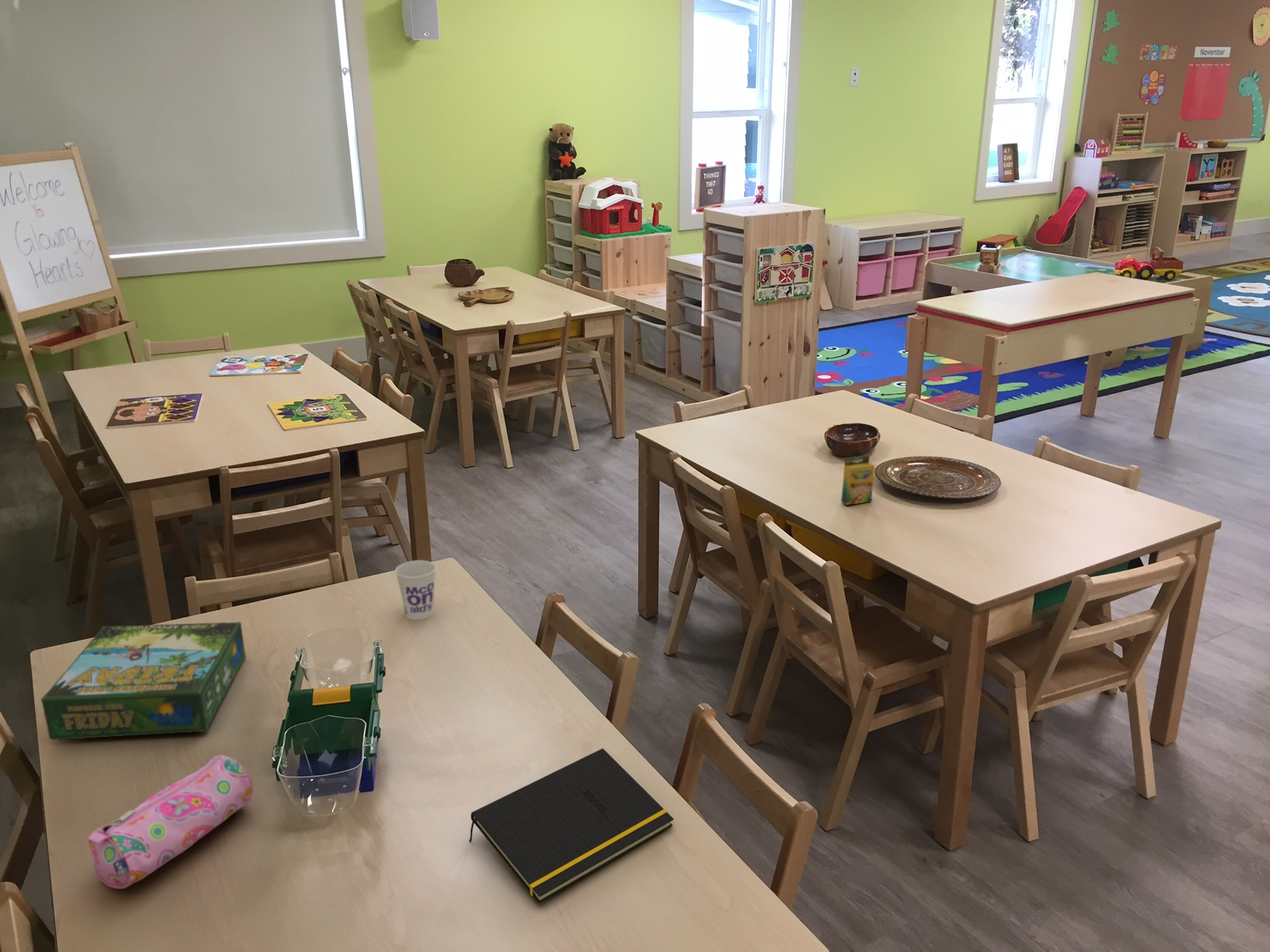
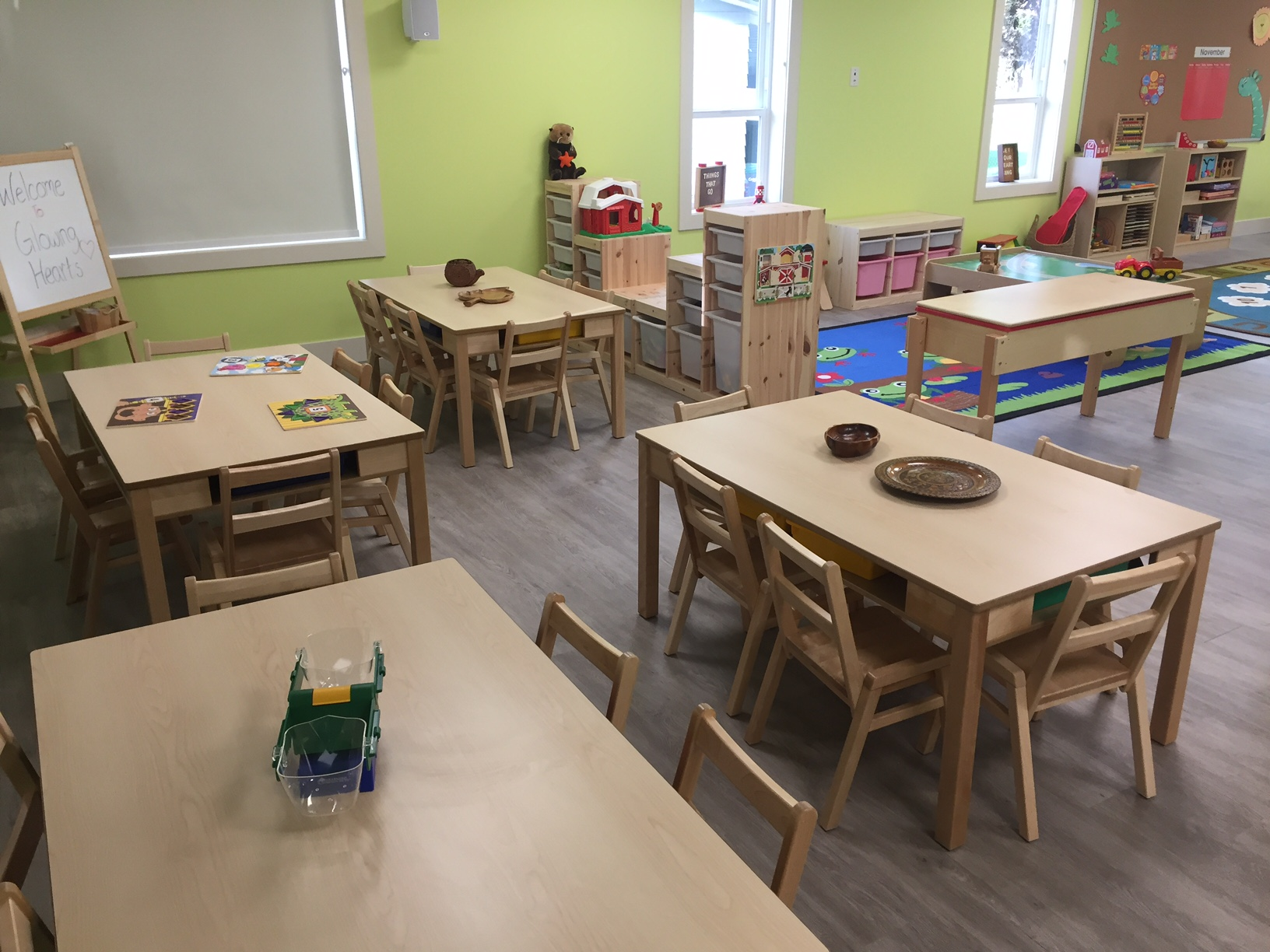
- board game [40,621,247,741]
- pencil case [87,754,254,890]
- cup [395,559,437,621]
- notepad [468,747,675,904]
- crayon box [840,454,875,506]
